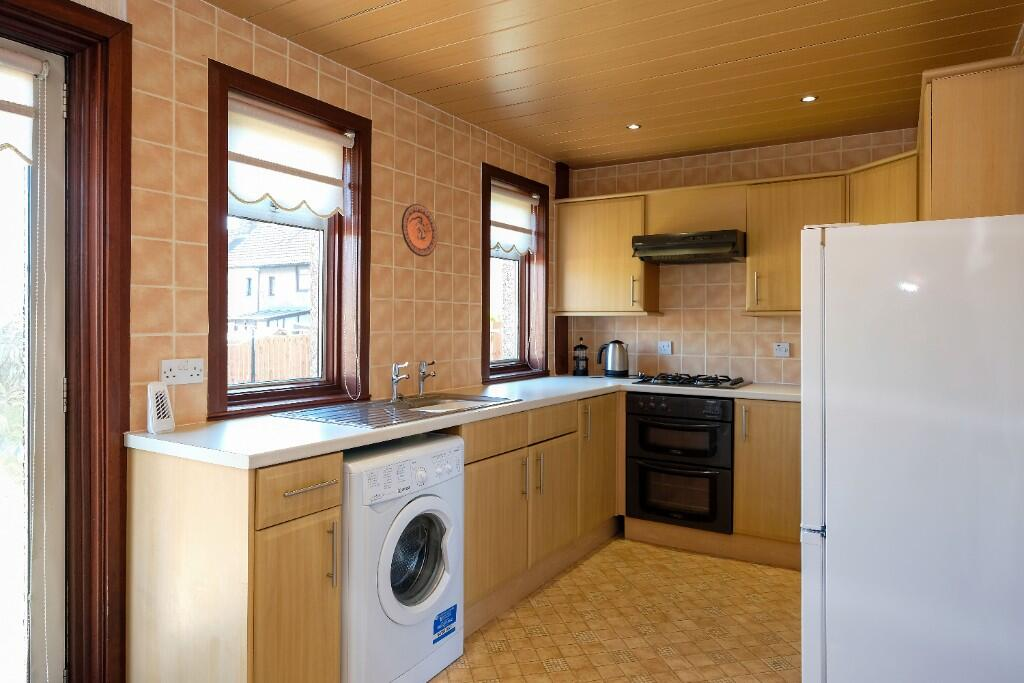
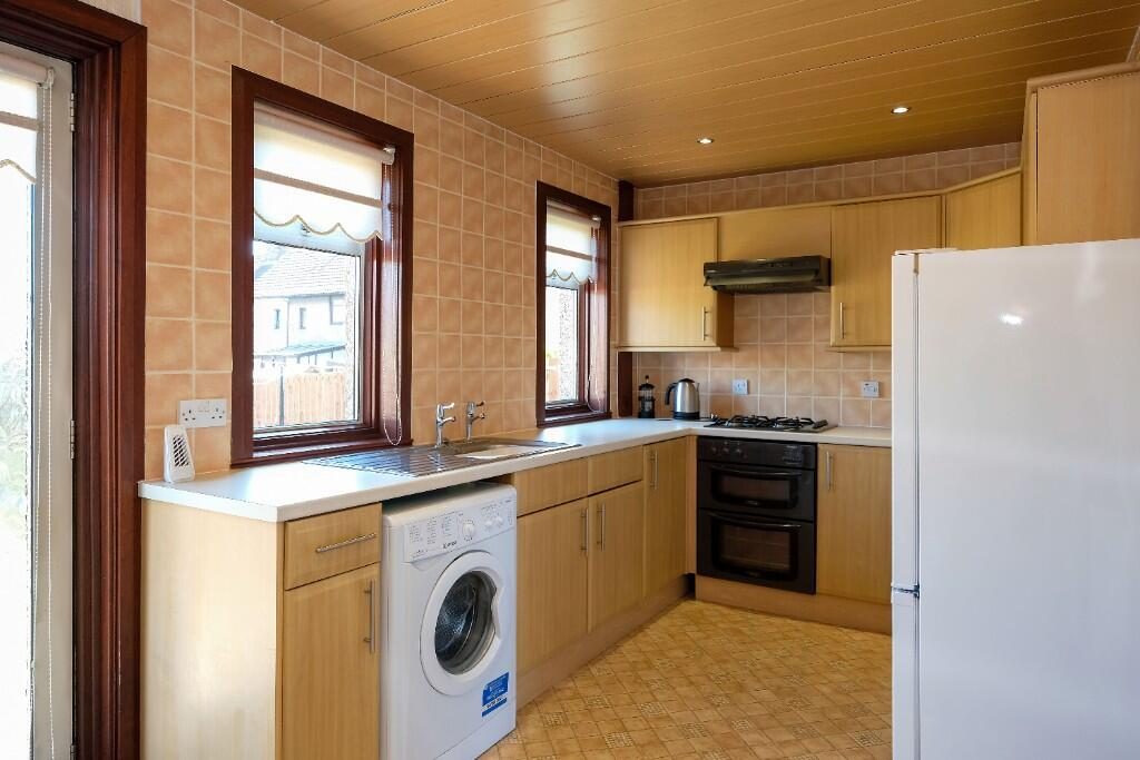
- decorative plate [401,203,438,258]
